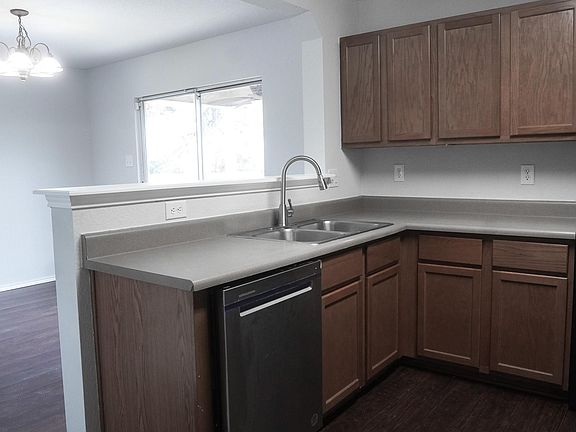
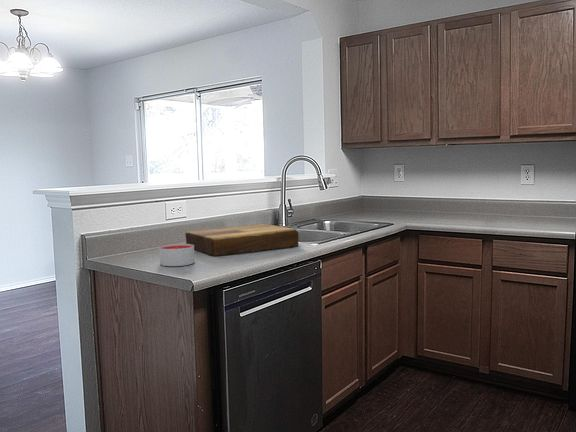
+ cutting board [184,223,300,257]
+ candle [158,243,196,267]
